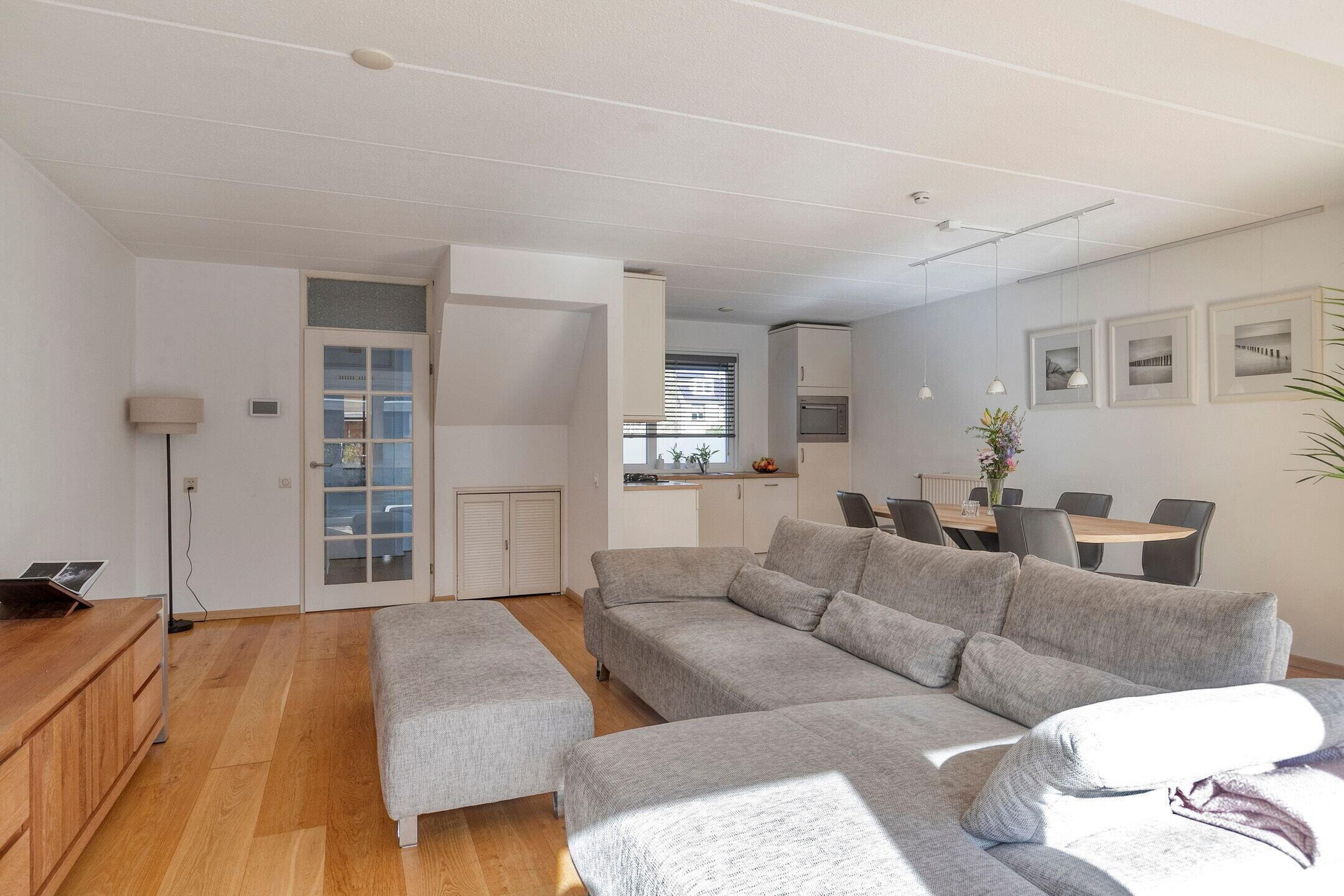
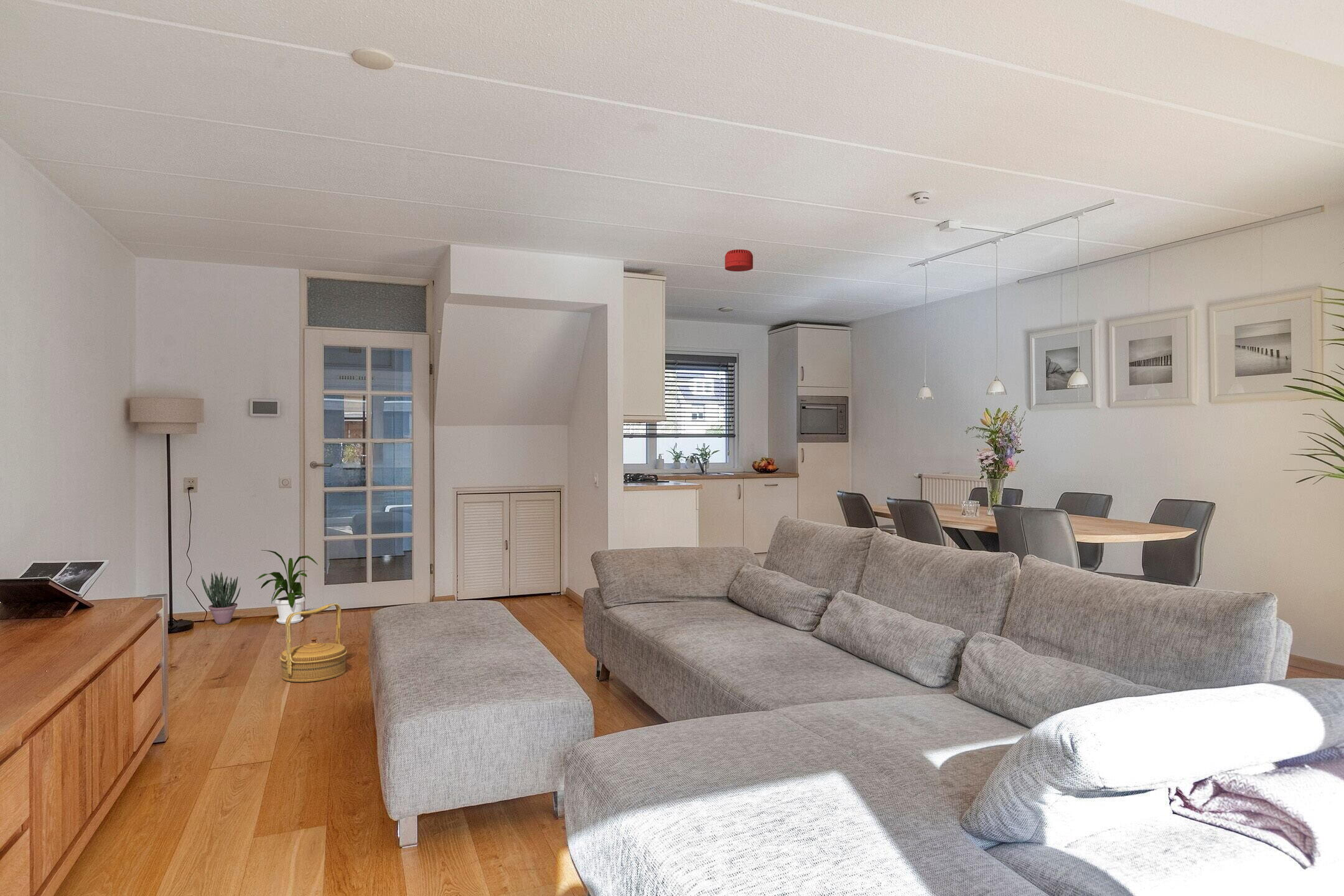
+ basket [279,603,348,683]
+ smoke detector [724,249,754,272]
+ house plant [254,549,319,625]
+ potted plant [200,571,241,625]
